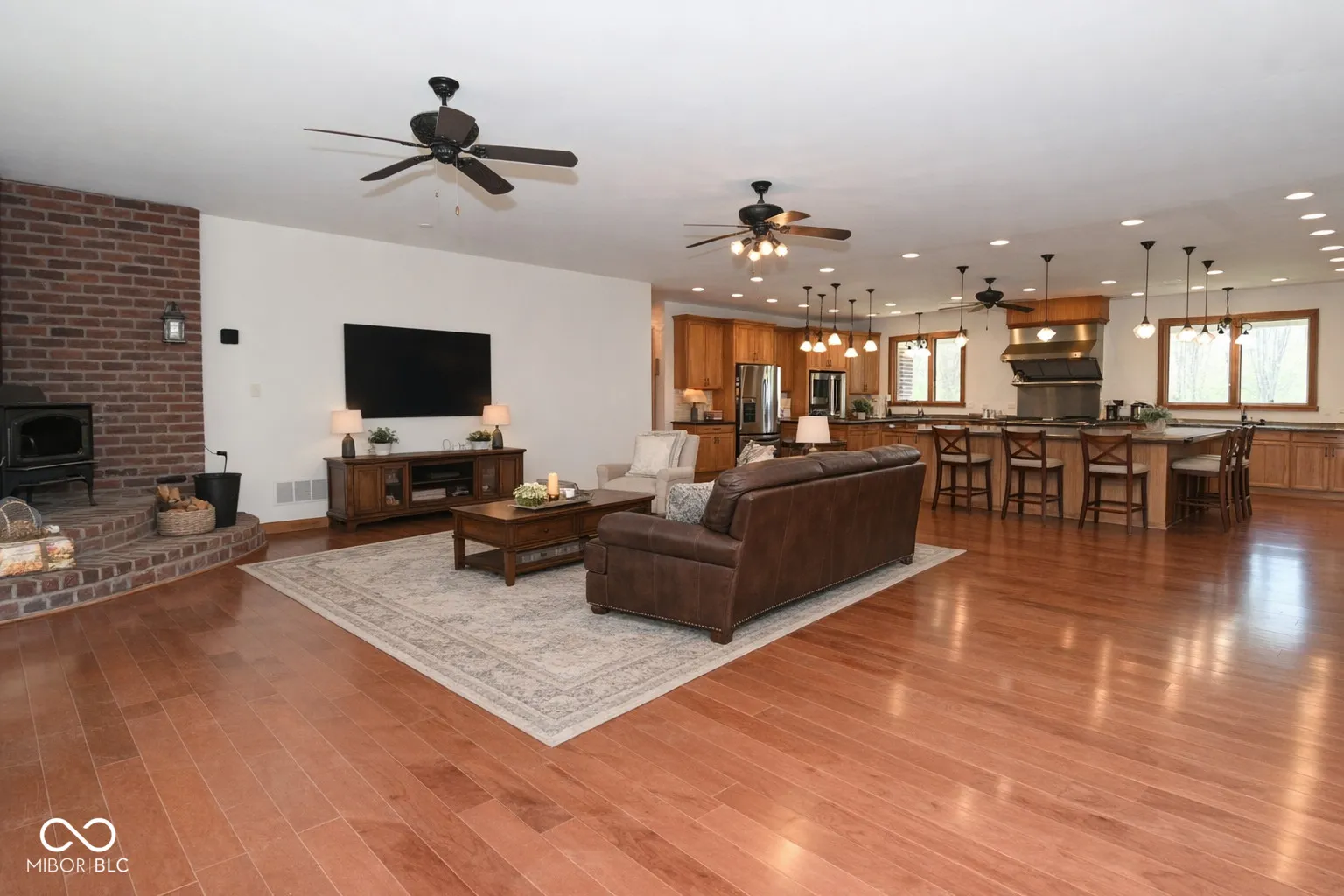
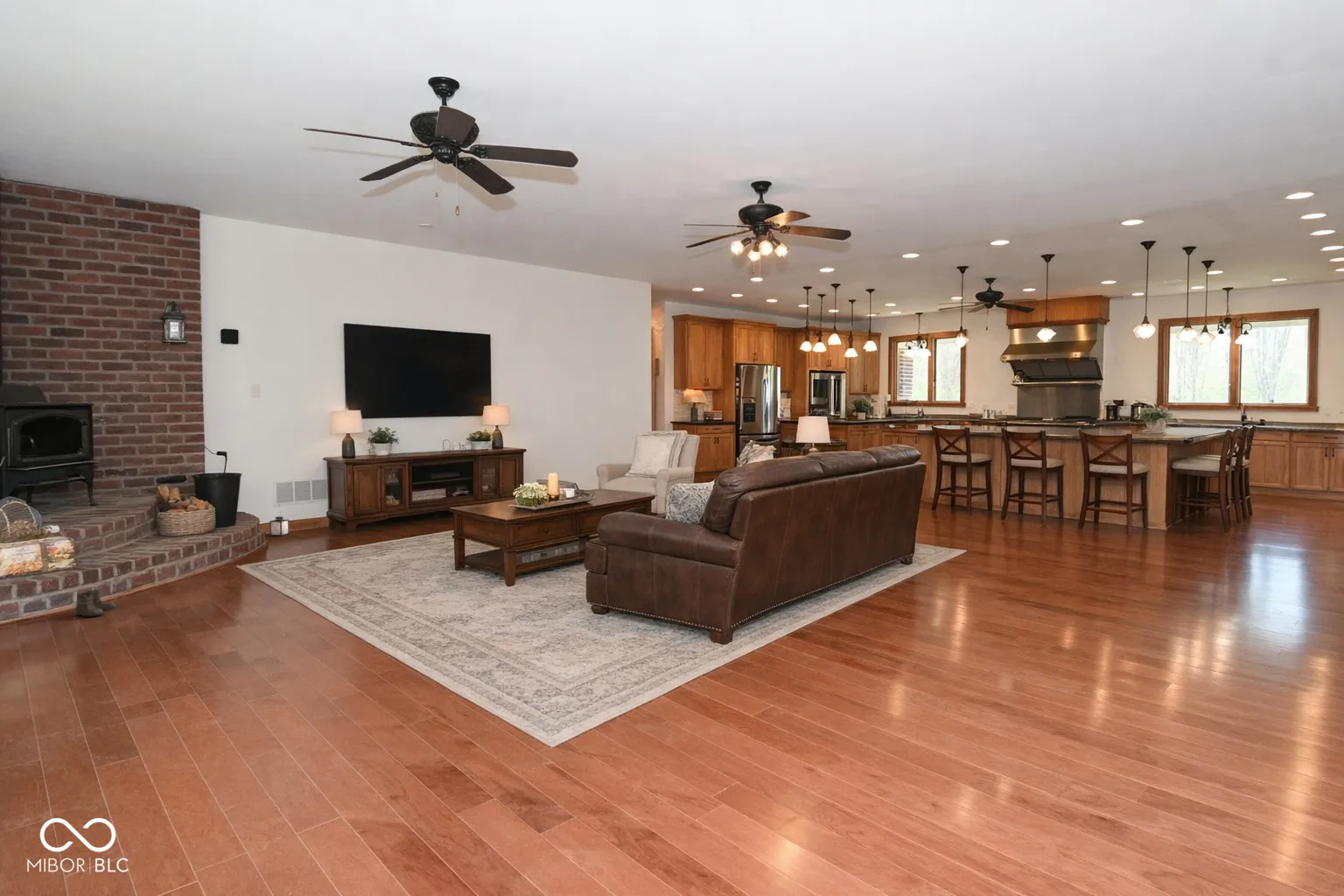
+ lantern [269,503,290,536]
+ boots [73,589,116,619]
